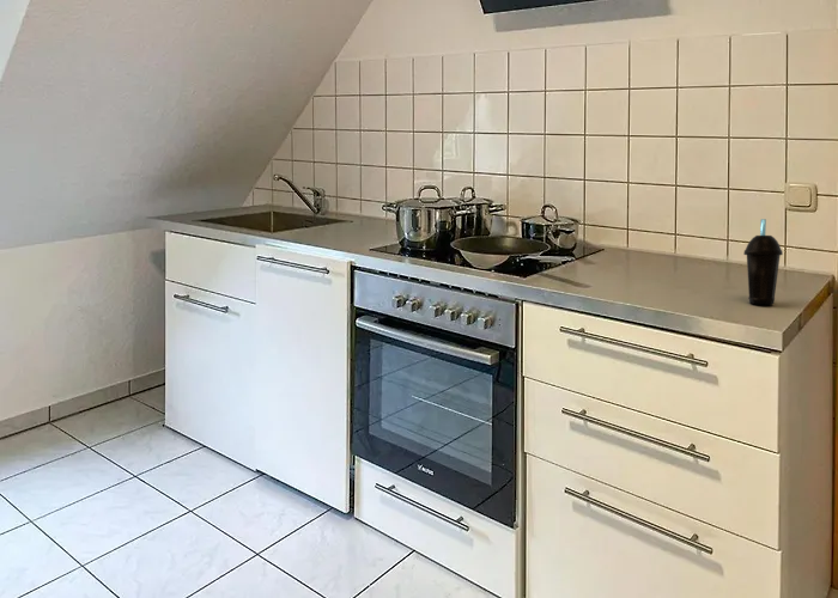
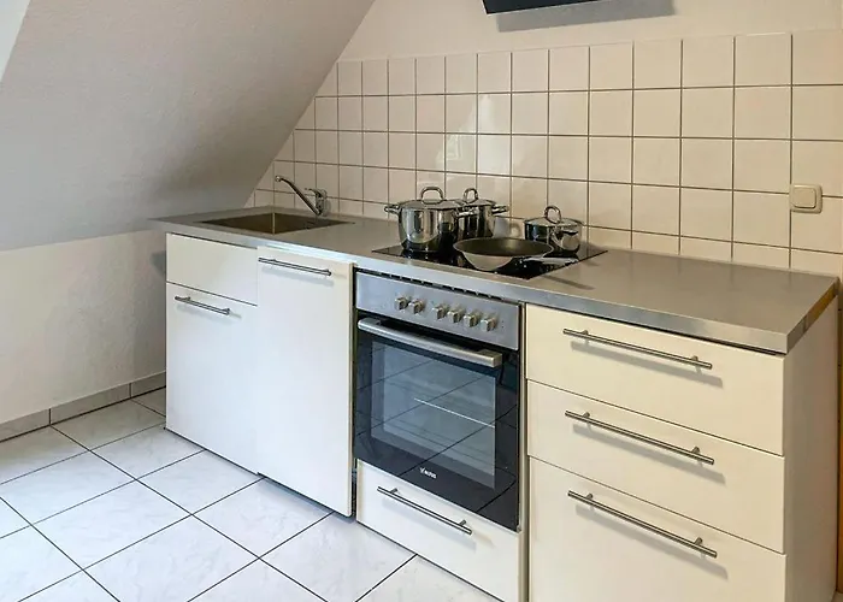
- cup [742,218,784,305]
